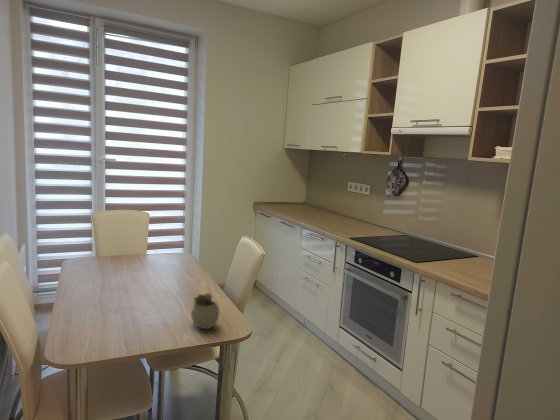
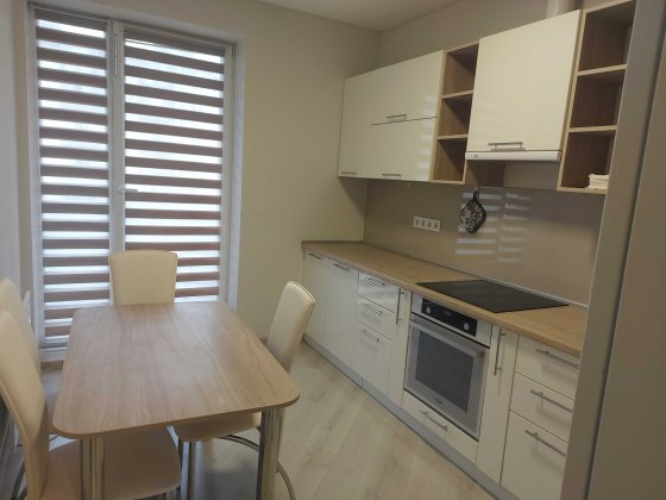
- mug [190,292,220,330]
